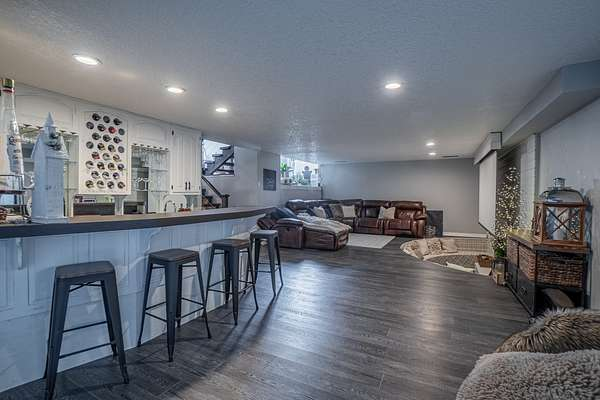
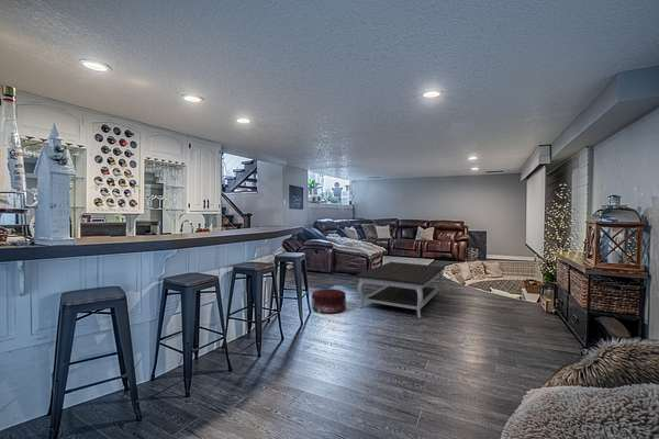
+ coffee table [355,261,446,319]
+ pouf [311,288,347,315]
